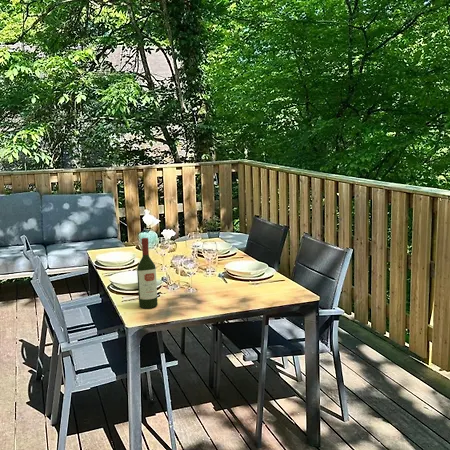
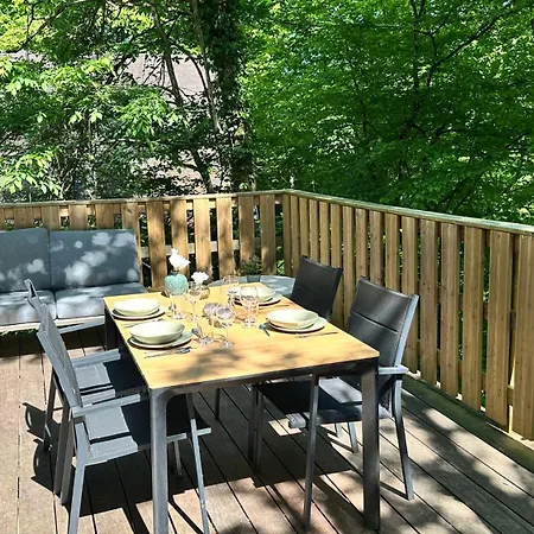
- wine bottle [136,237,158,309]
